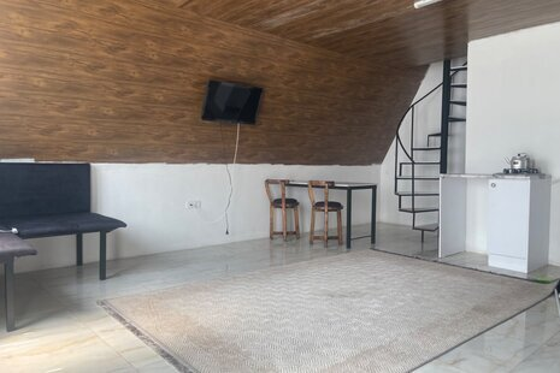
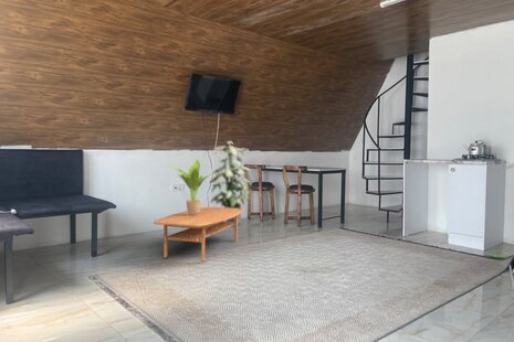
+ indoor plant [209,140,253,226]
+ coffee table [153,206,244,263]
+ potted plant [175,158,214,215]
